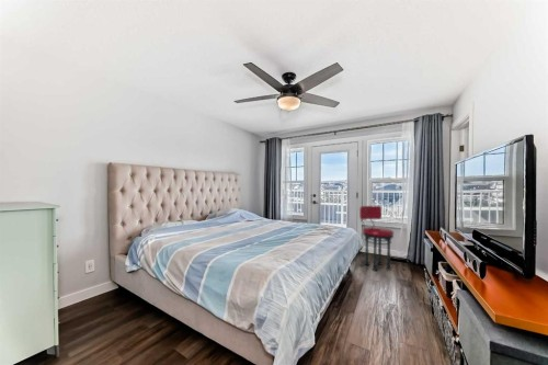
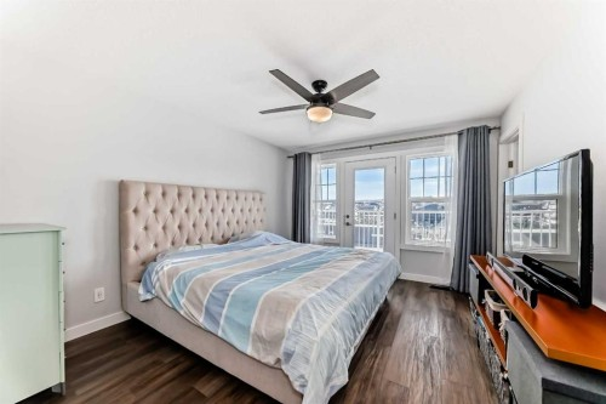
- stool [358,205,396,272]
